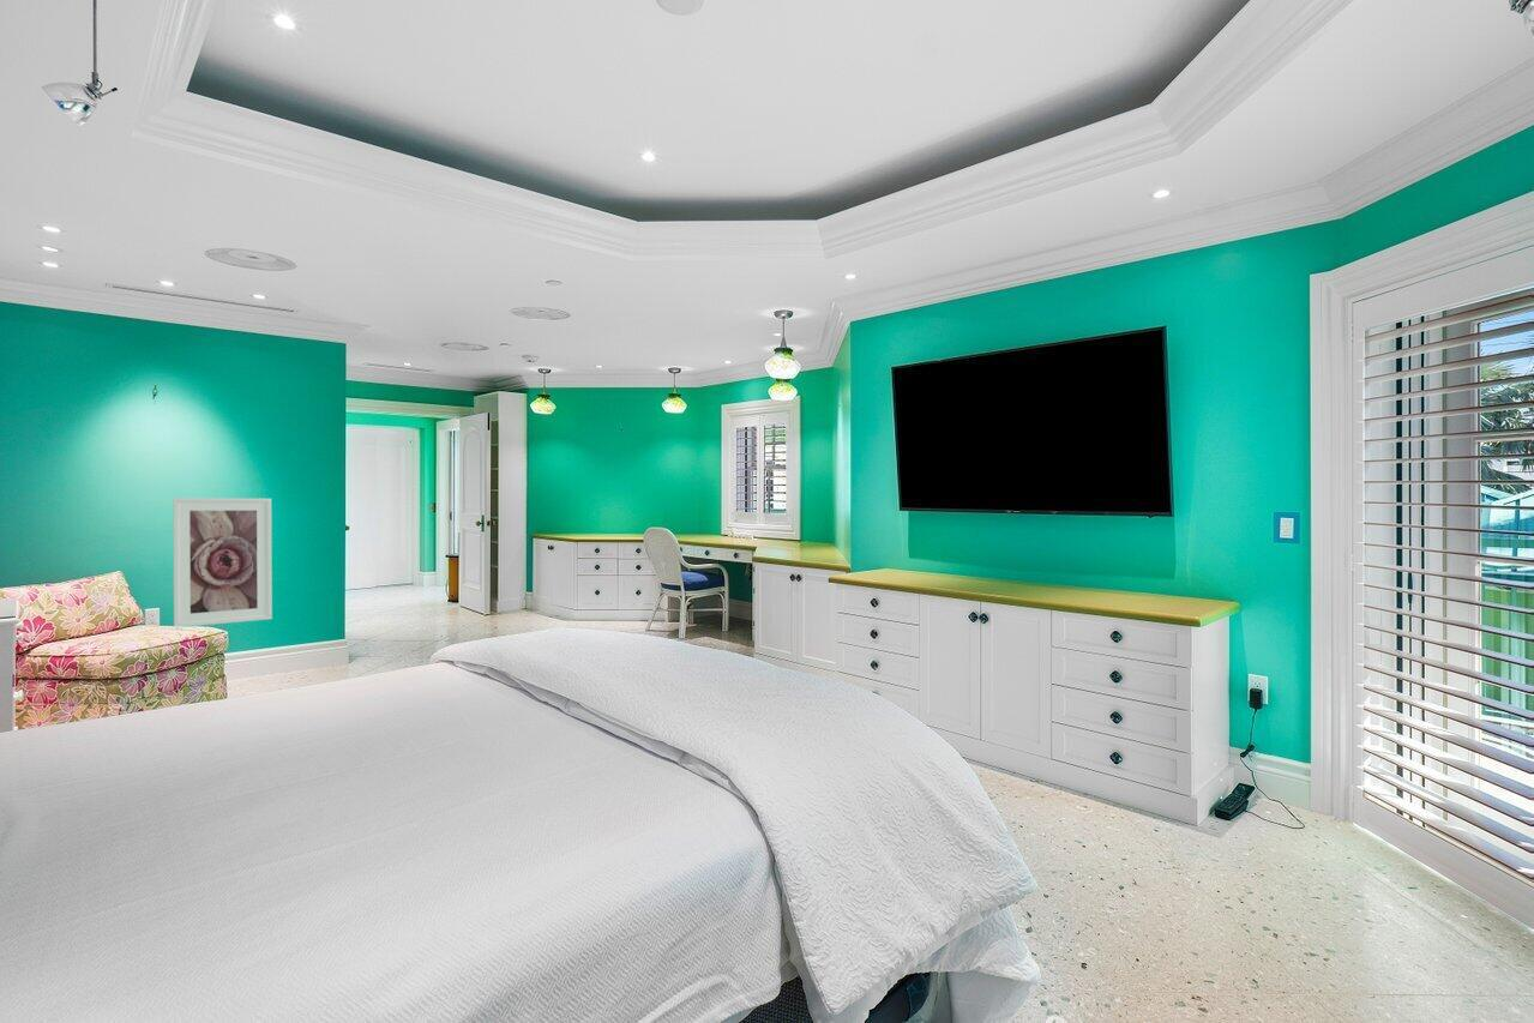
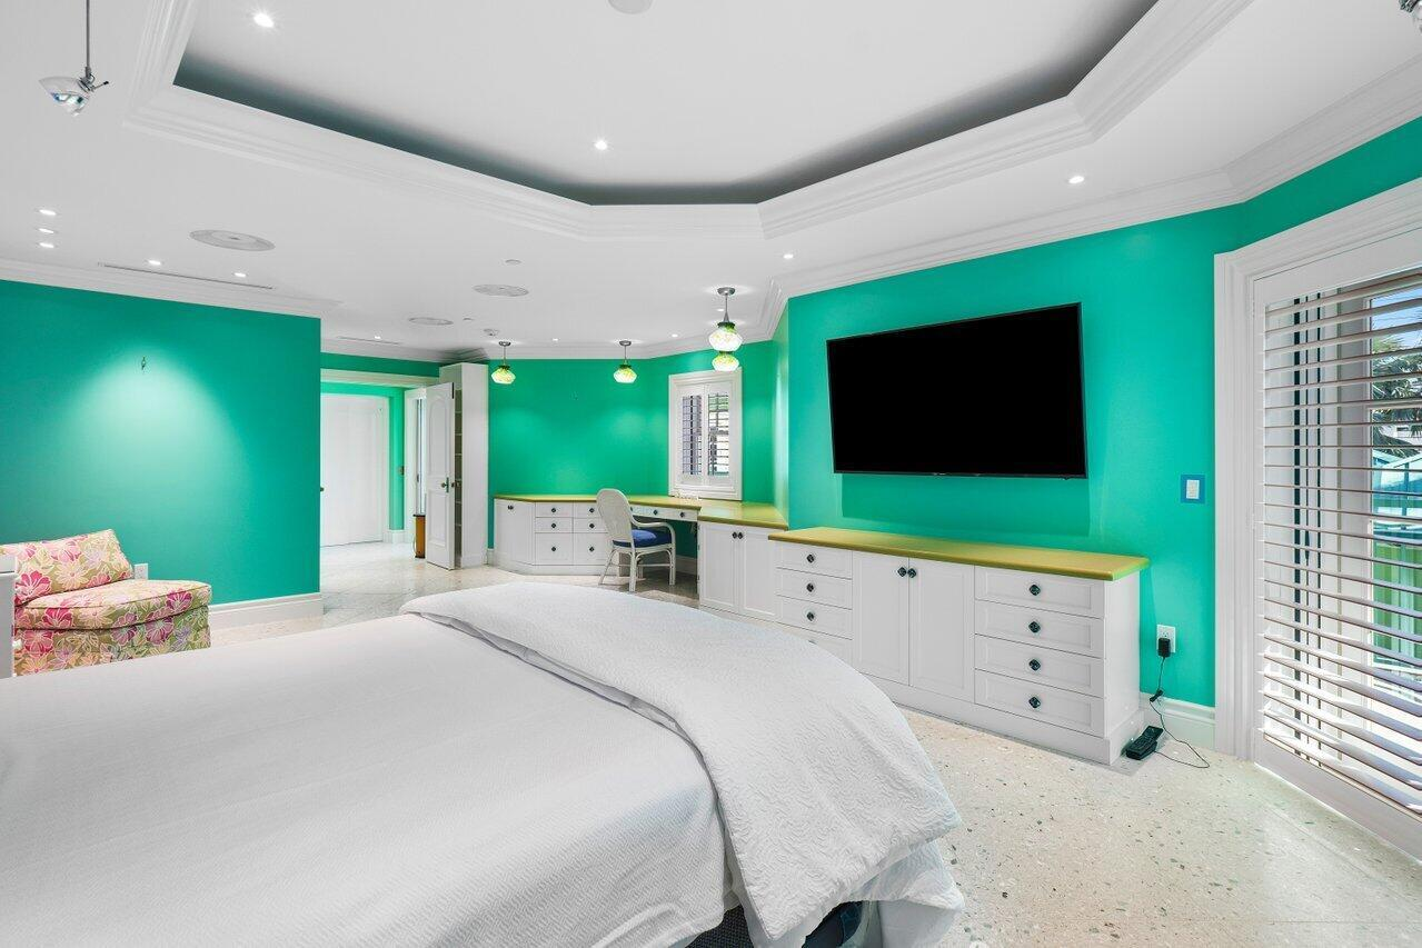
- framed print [172,497,273,627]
